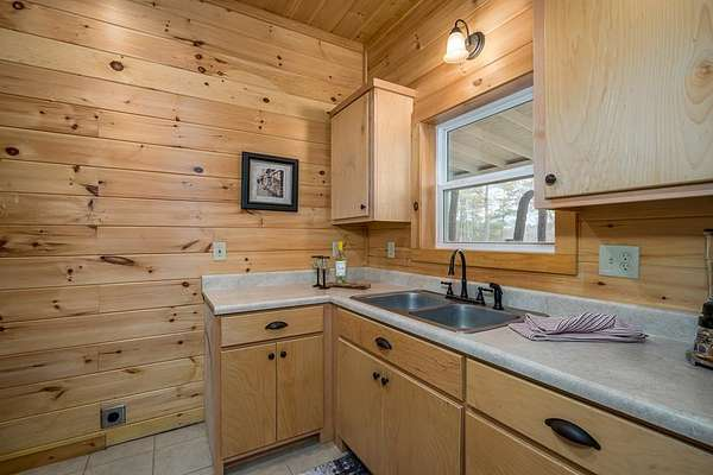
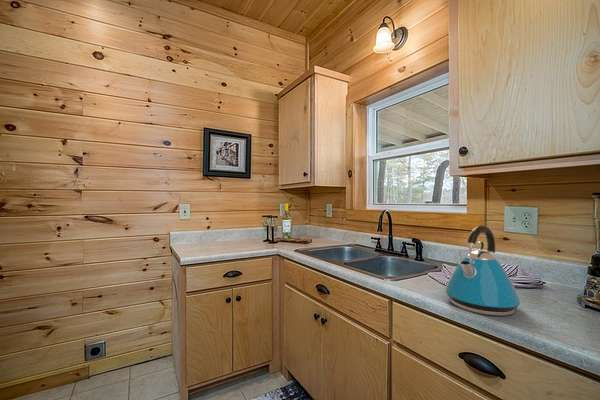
+ kettle [444,224,521,317]
